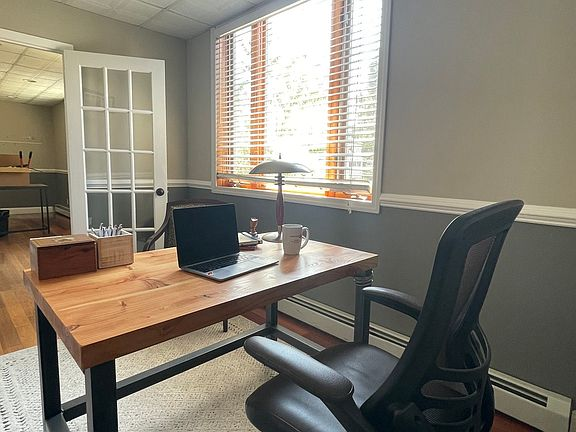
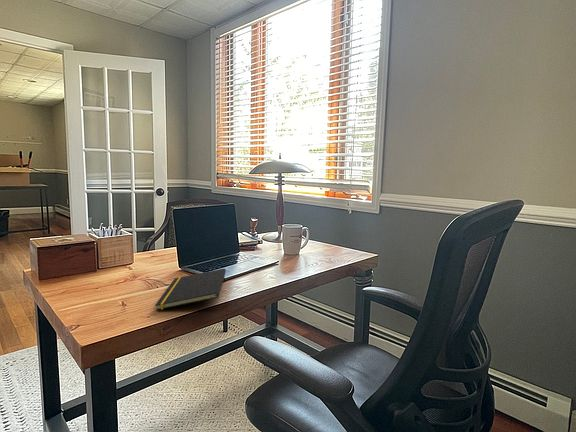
+ notepad [154,267,227,311]
